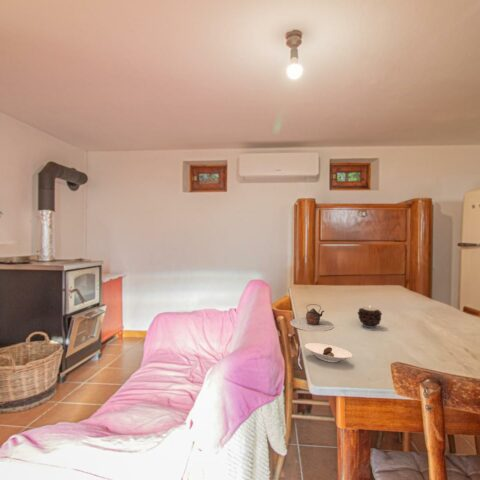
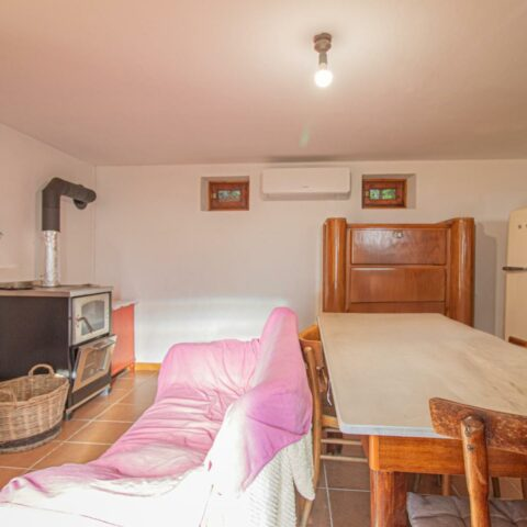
- saucer [304,342,353,363]
- candle [356,306,383,329]
- teapot [289,303,335,332]
